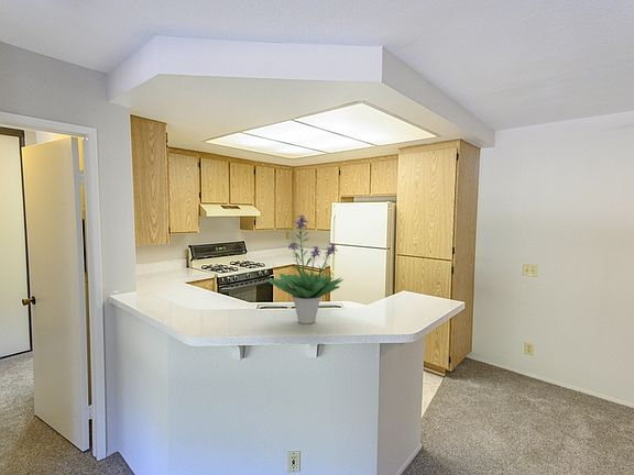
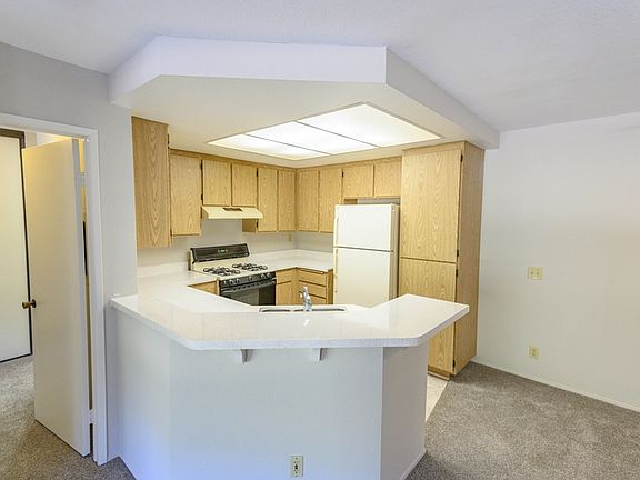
- potted plant [266,213,345,324]
